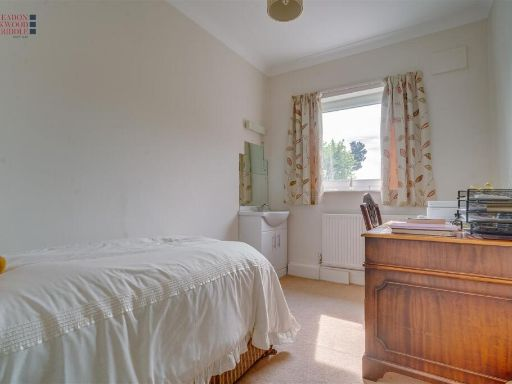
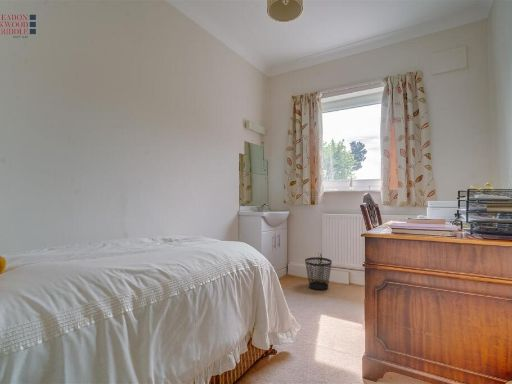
+ wastebasket [304,256,333,291]
